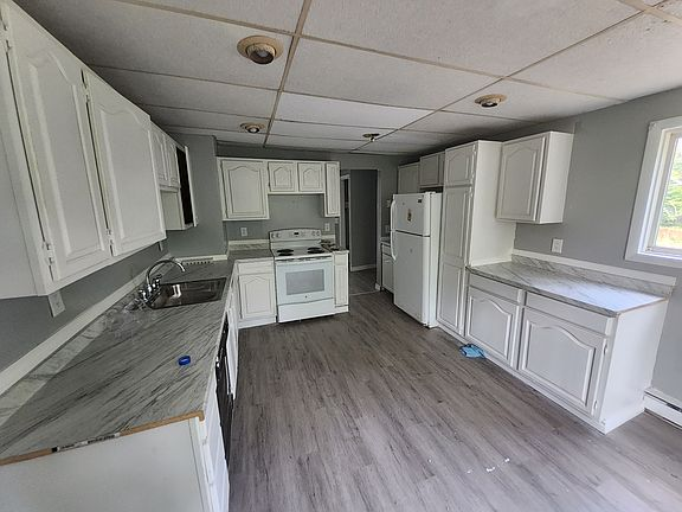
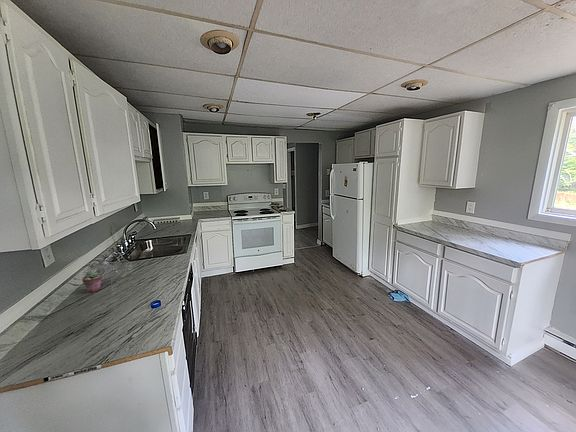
+ potted succulent [81,269,103,293]
